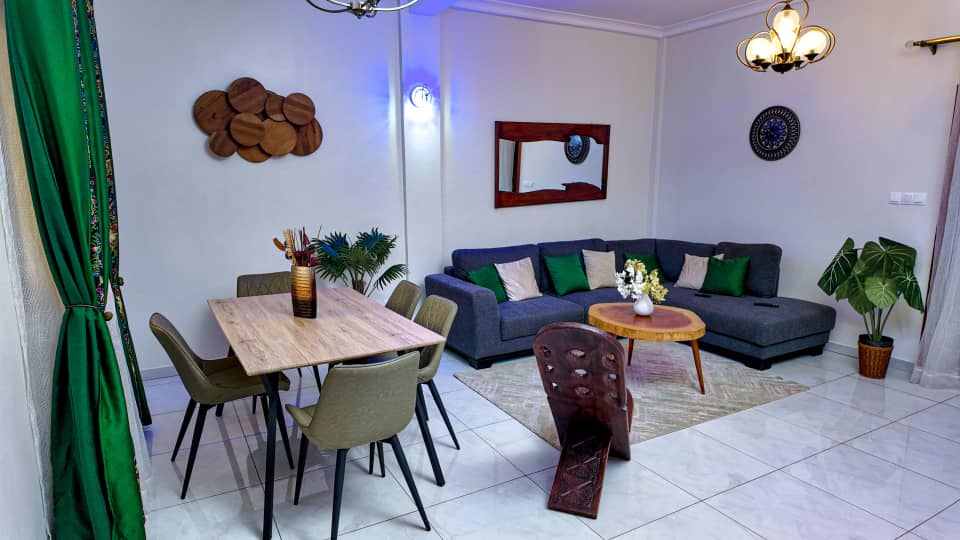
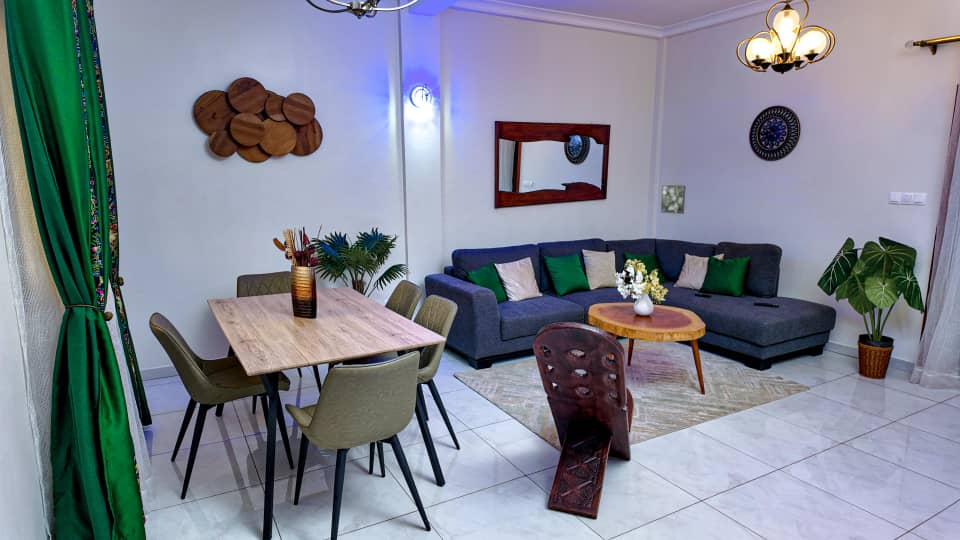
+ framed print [660,184,687,215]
